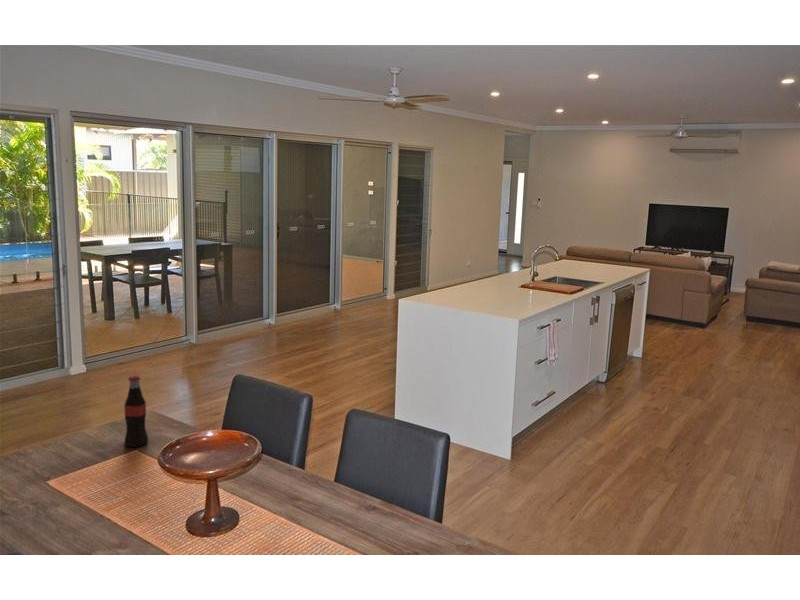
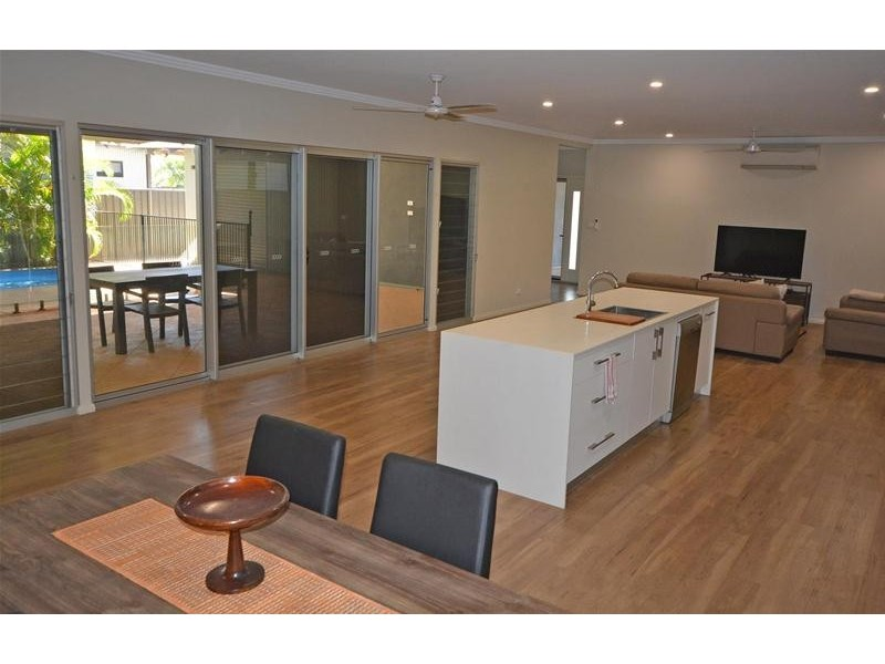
- bottle [123,375,149,448]
